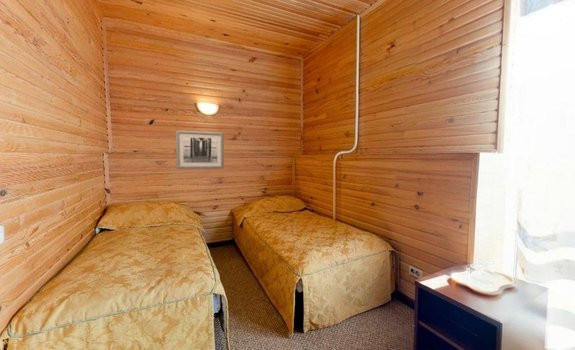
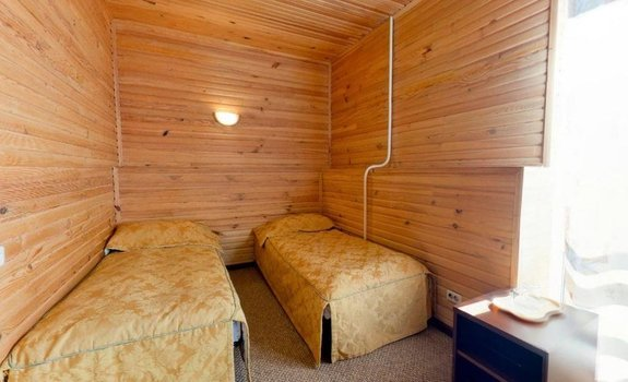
- wall art [175,129,225,170]
